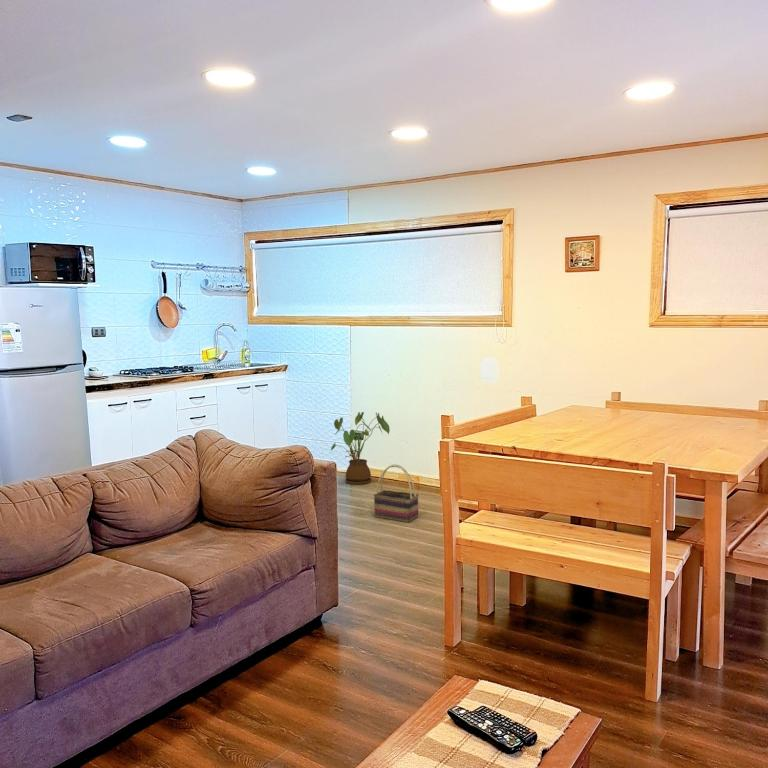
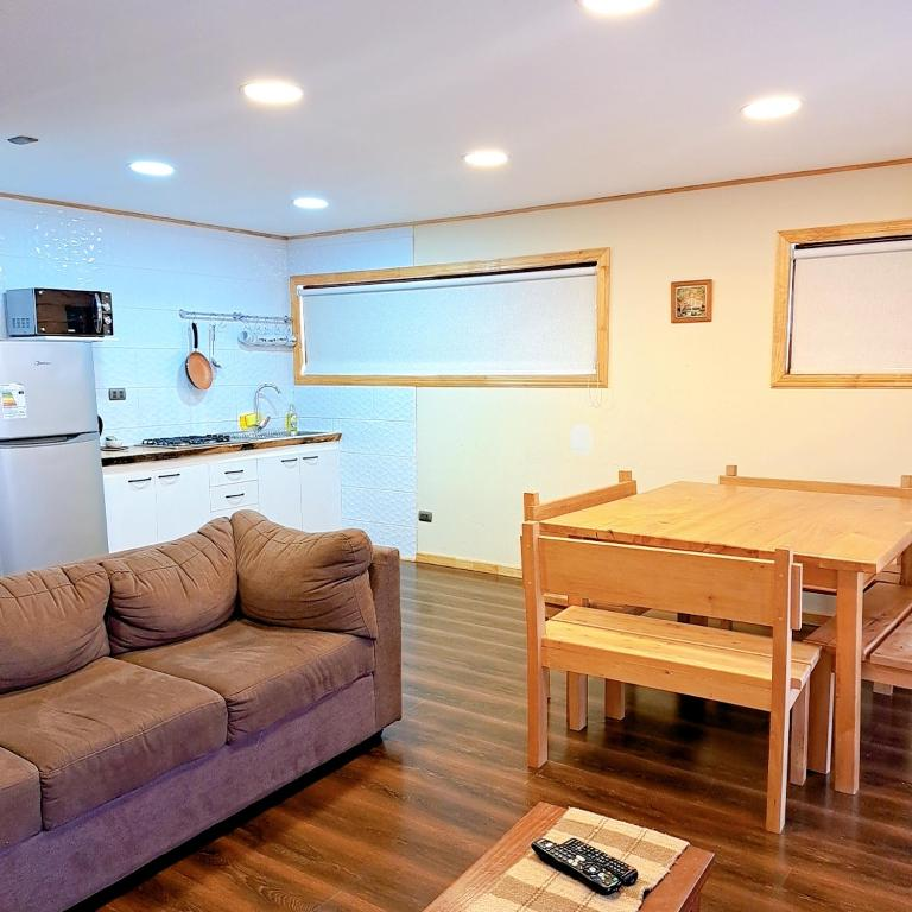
- house plant [330,411,391,486]
- basket [373,464,420,524]
